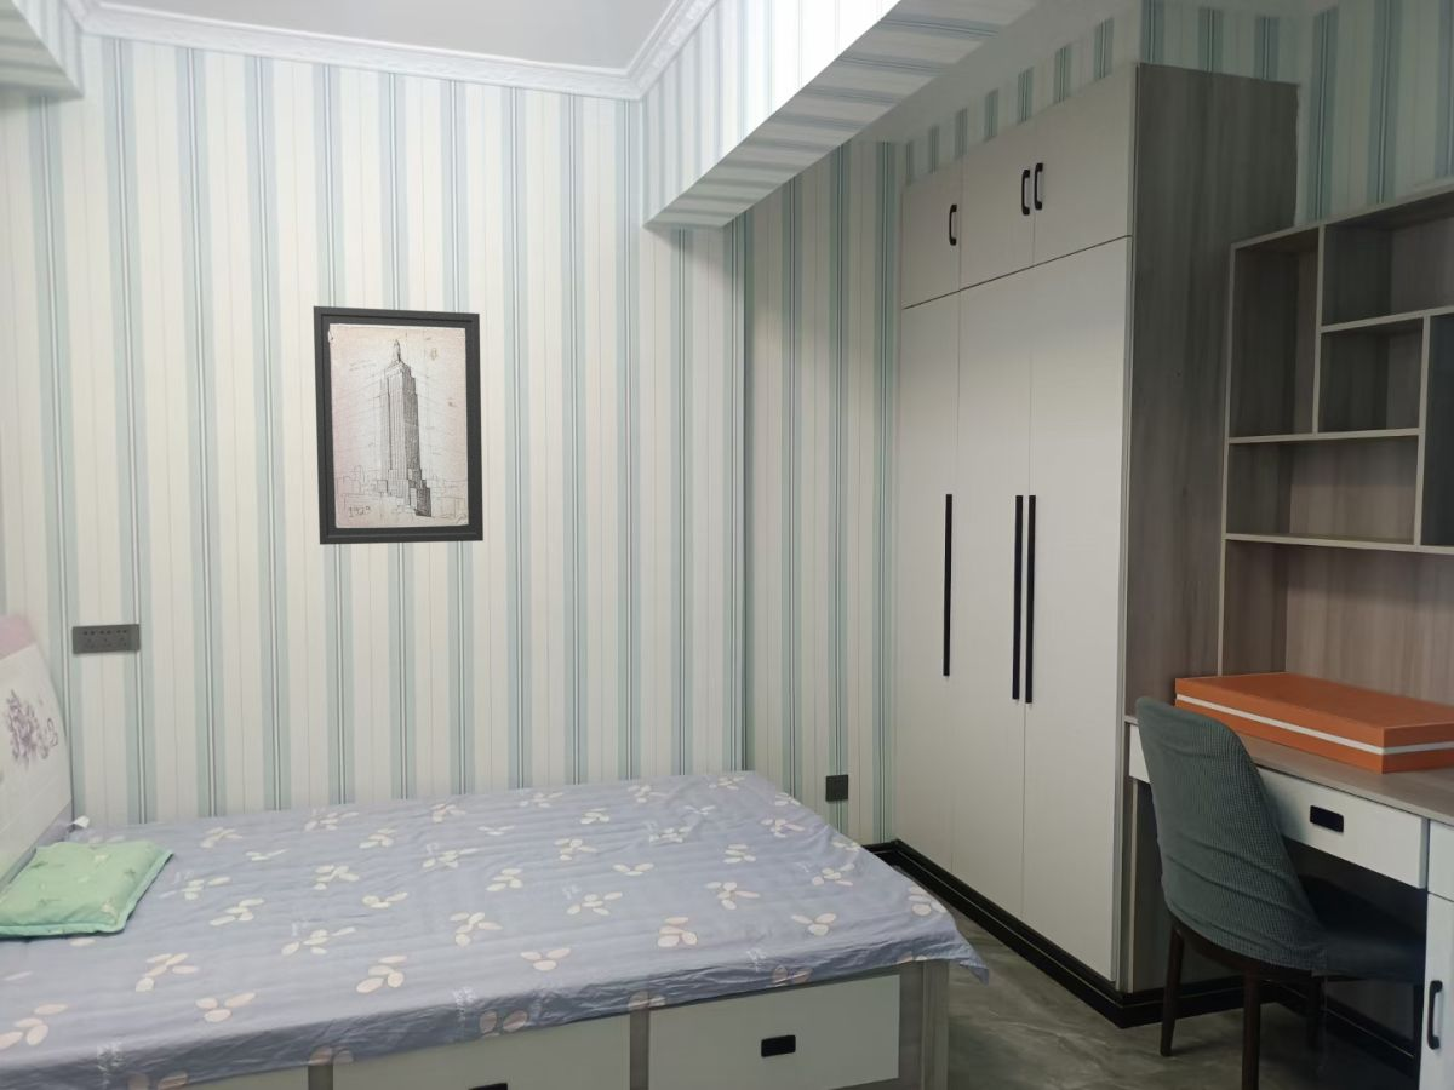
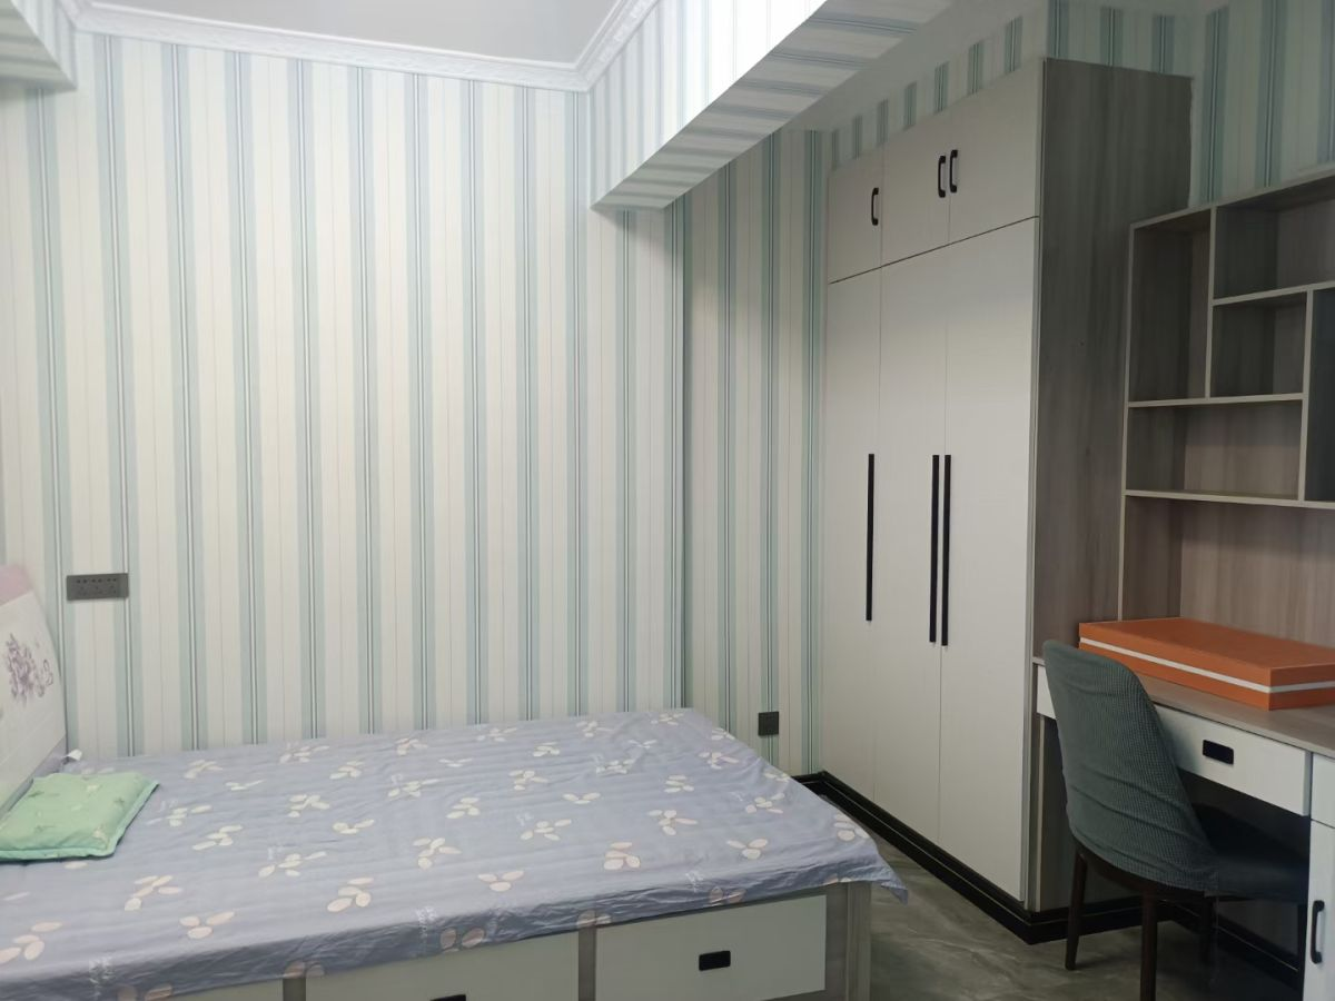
- wall art [313,305,485,546]
